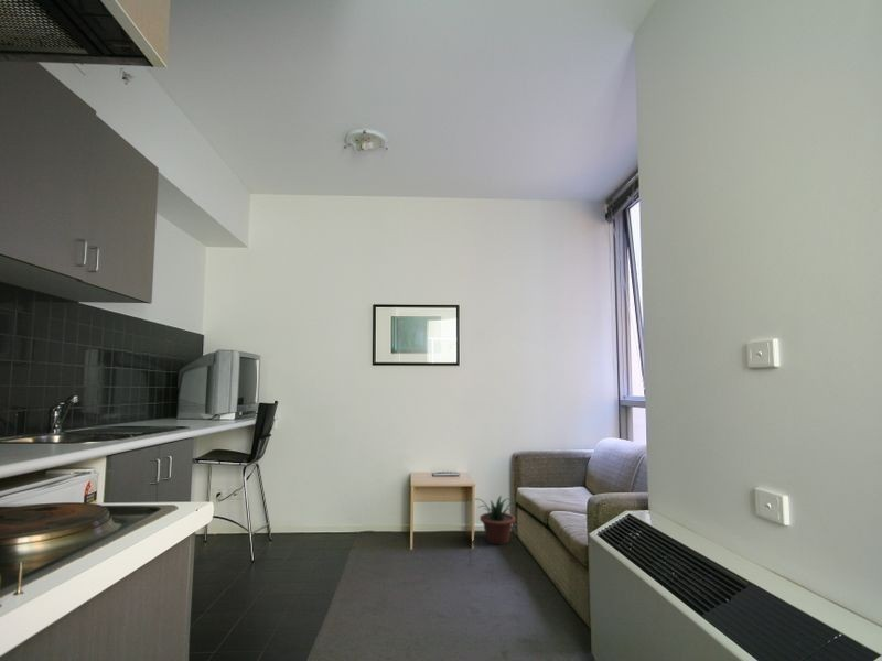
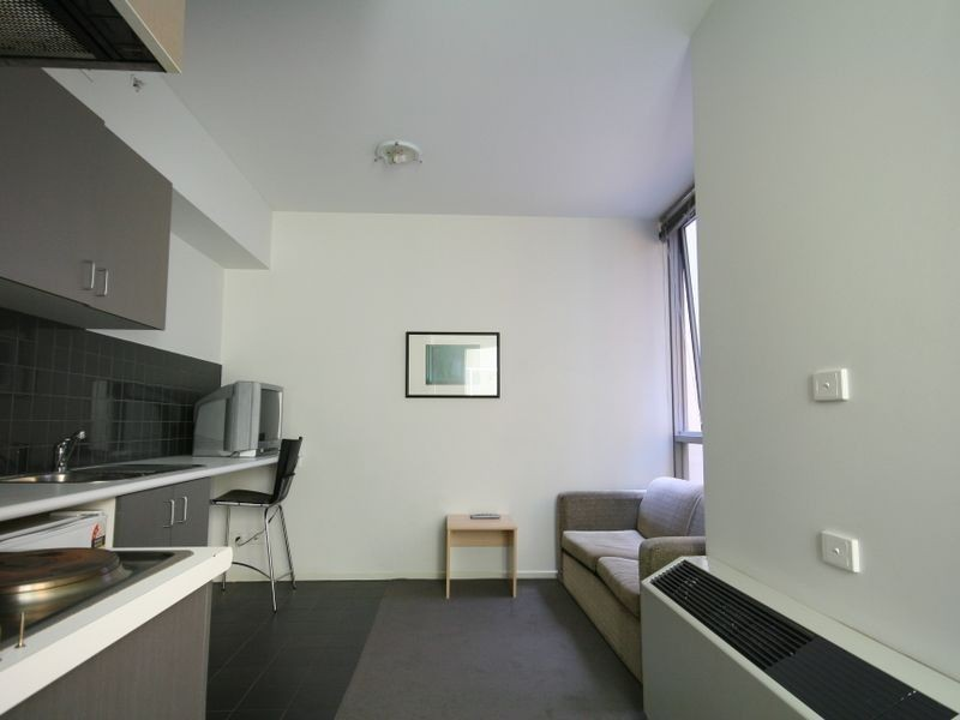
- potted plant [476,495,519,545]
